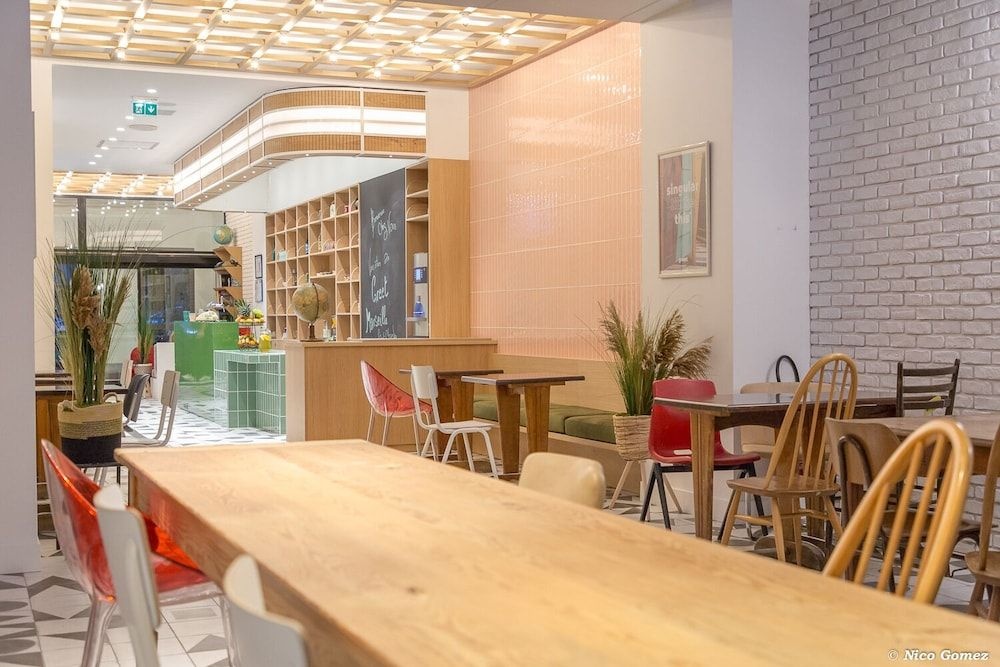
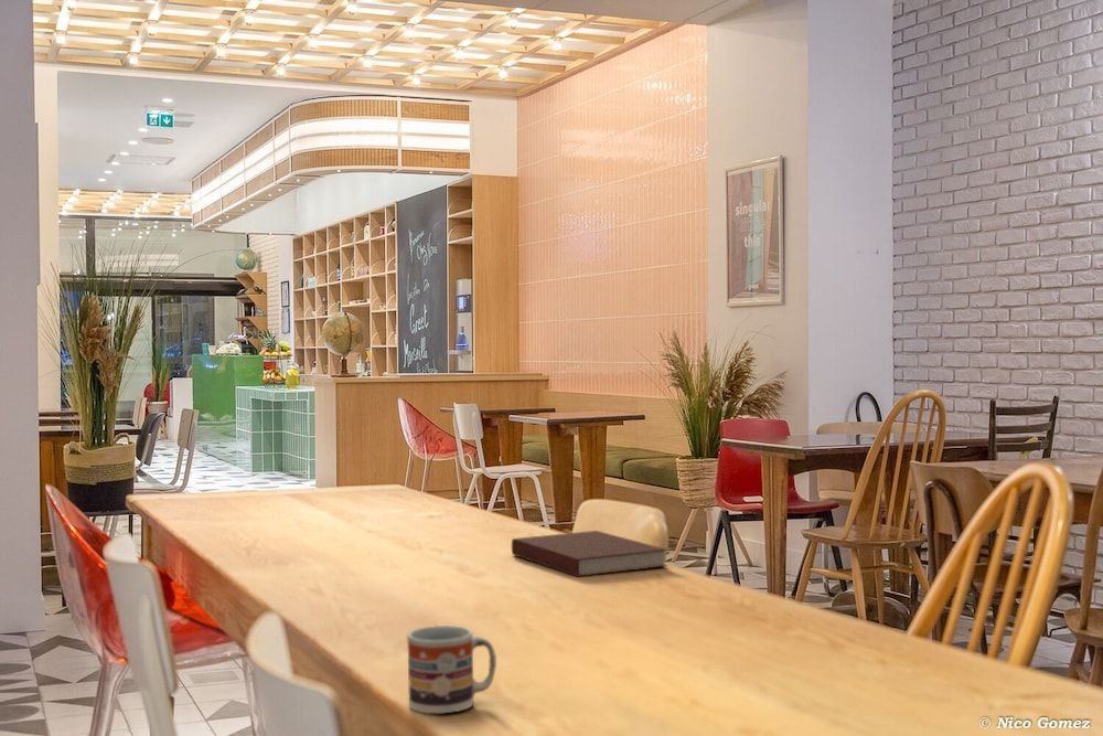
+ cup [406,625,497,715]
+ notebook [511,530,668,578]
